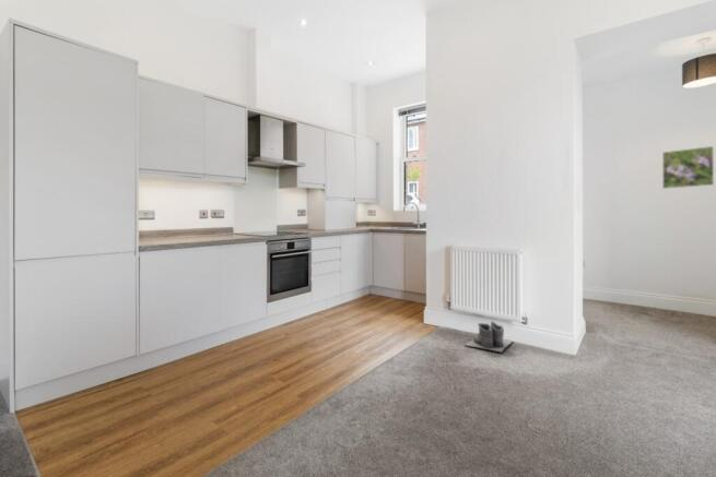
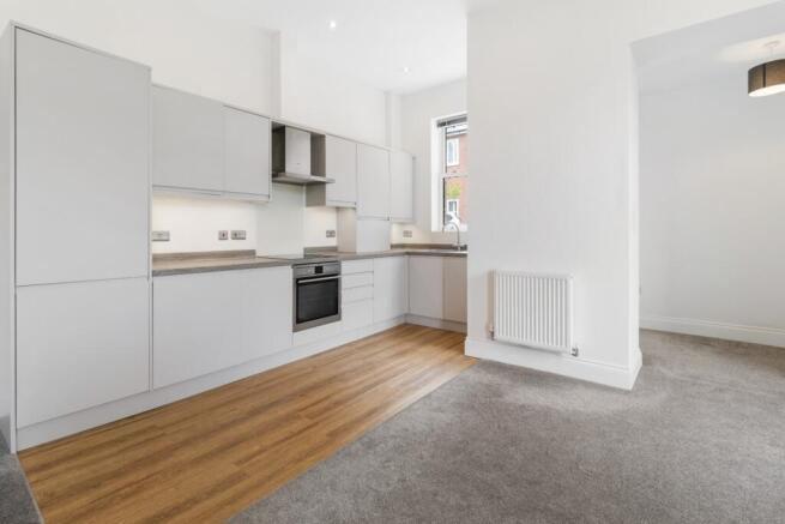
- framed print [661,145,715,190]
- boots [463,321,514,353]
